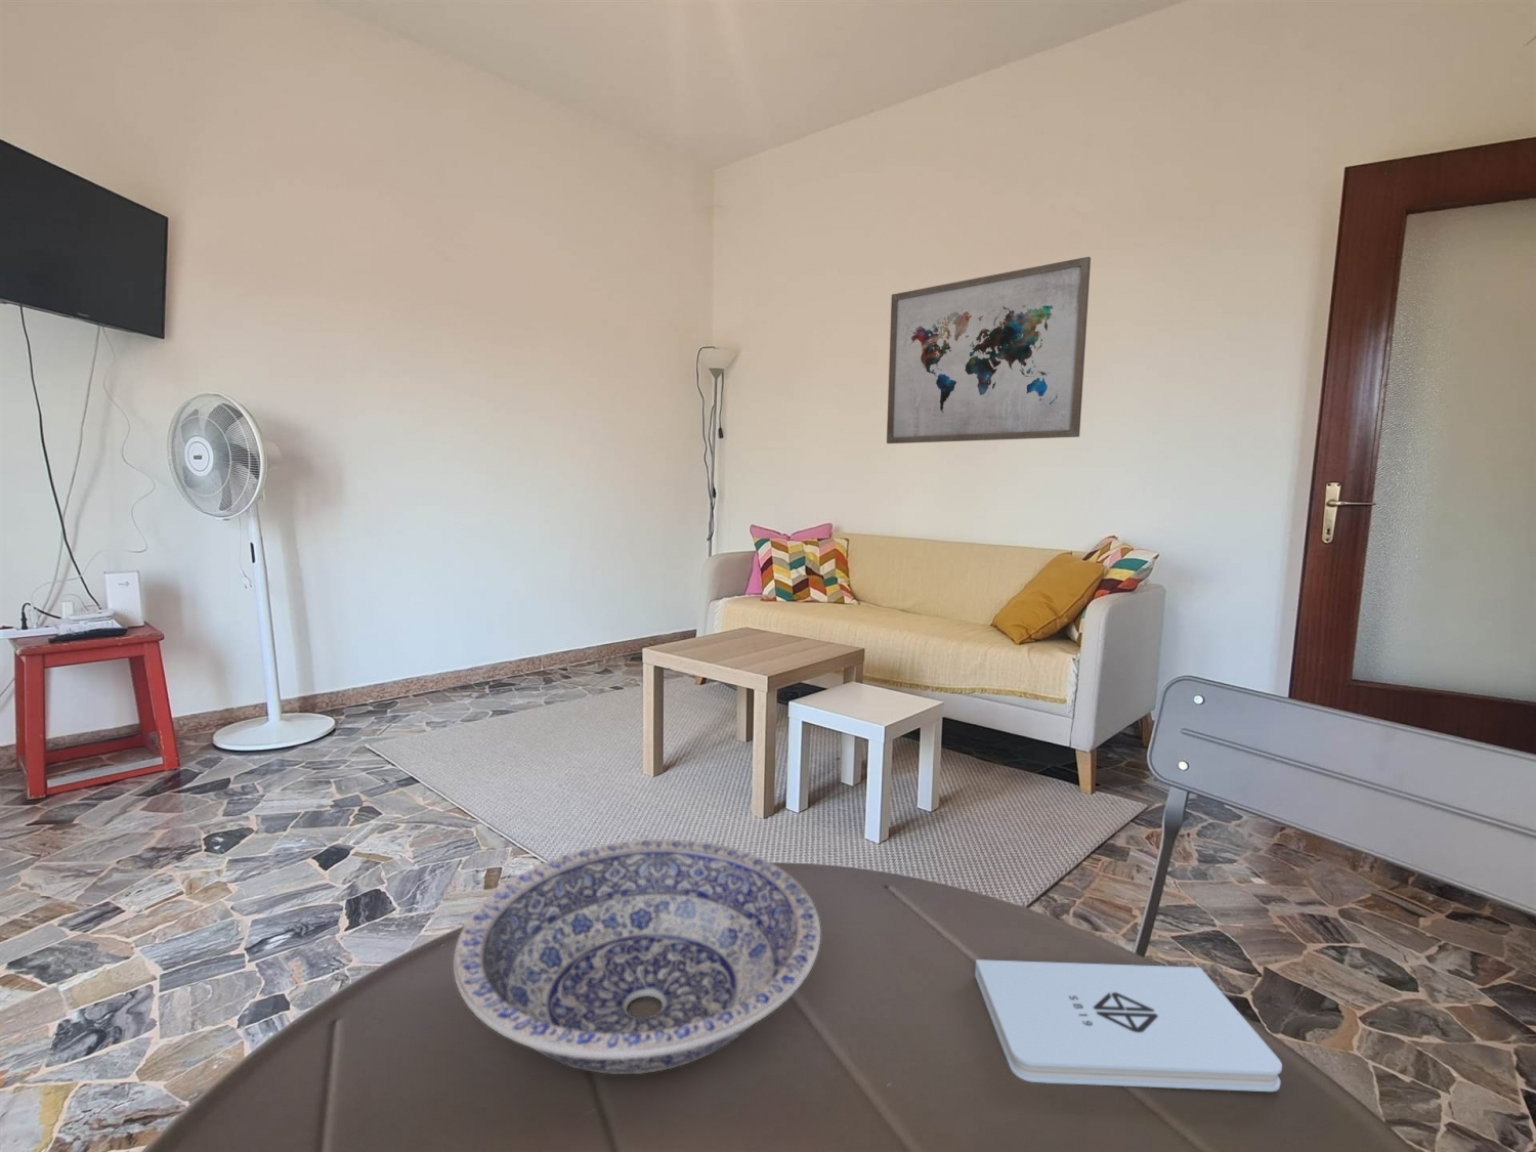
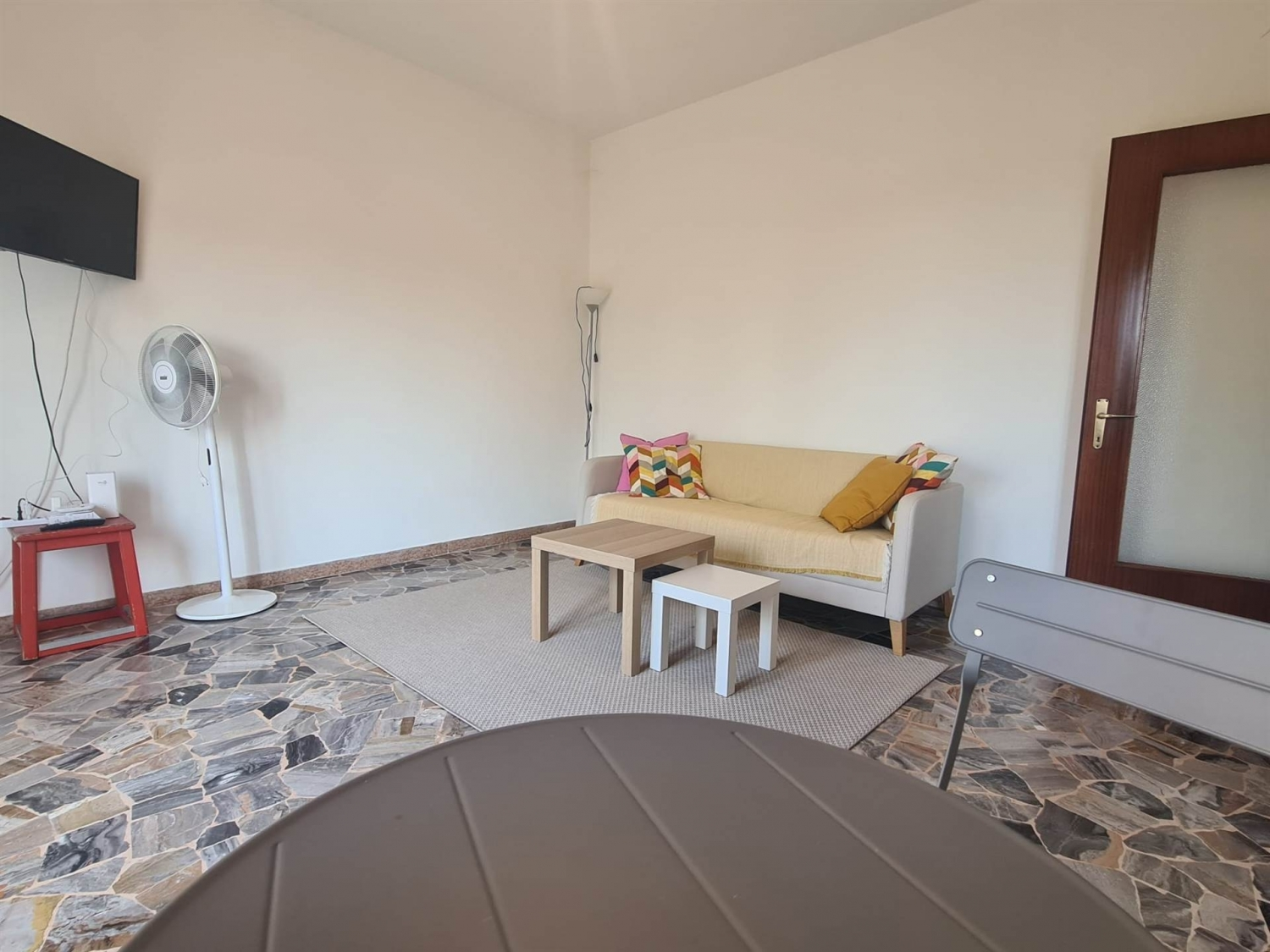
- wall art [885,257,1092,444]
- bowl [452,839,821,1076]
- notepad [974,958,1283,1093]
